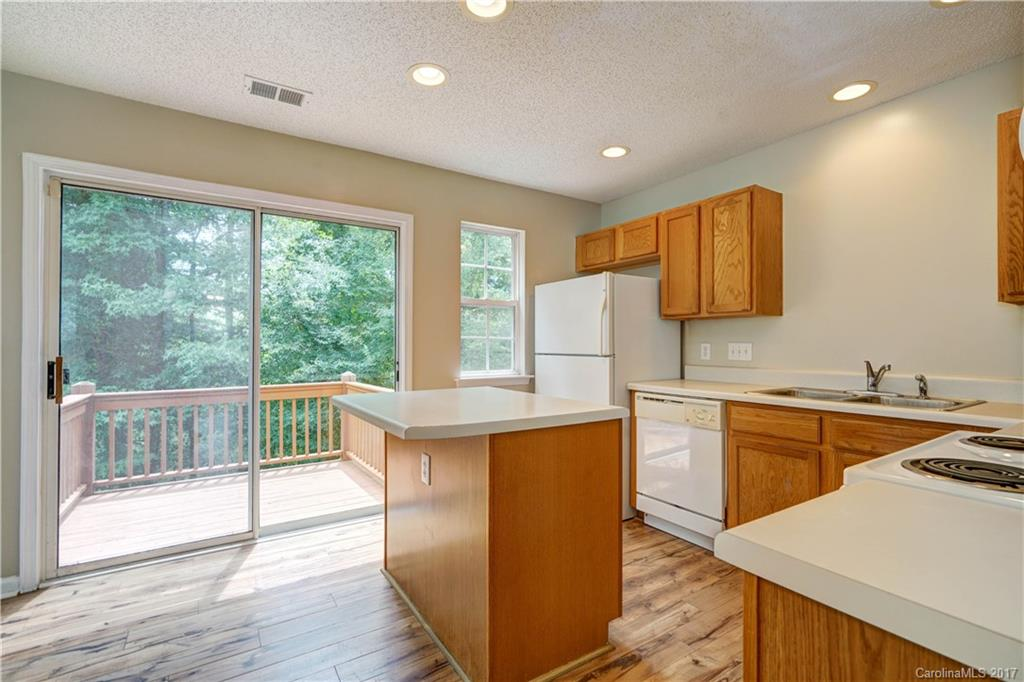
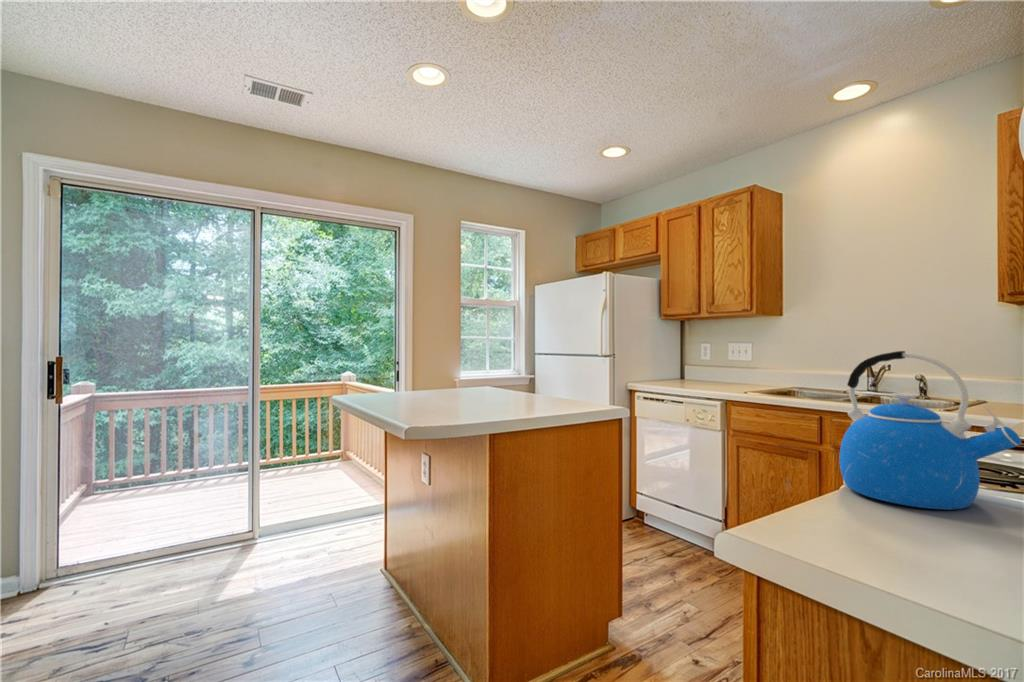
+ kettle [838,350,1022,511]
